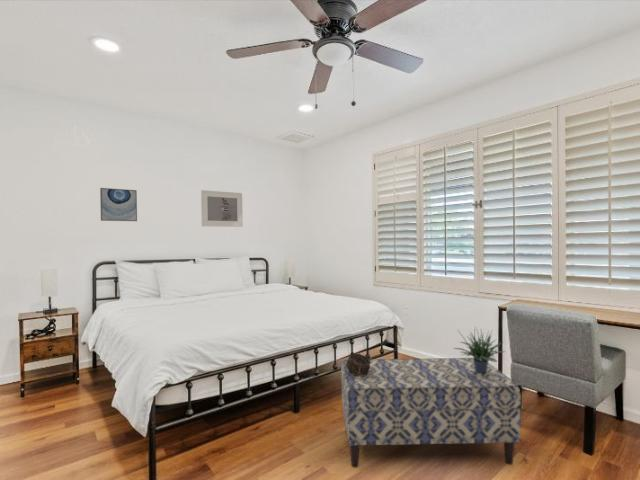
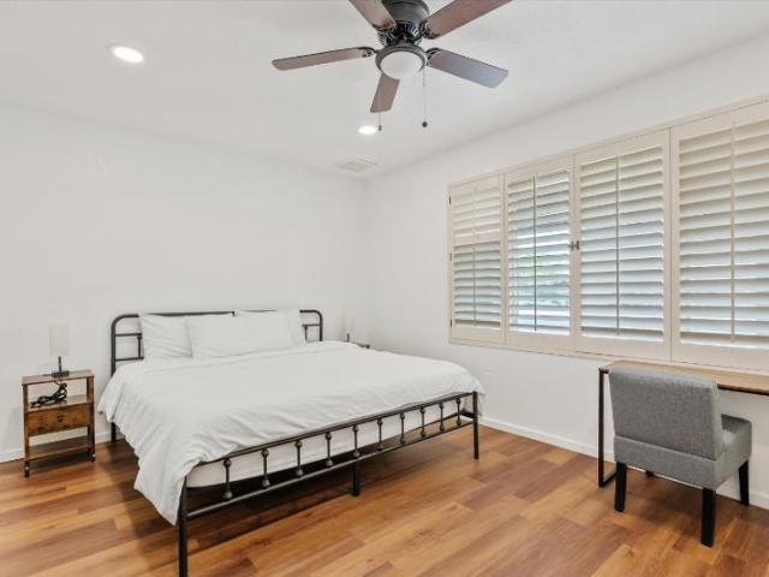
- decorative box [346,351,371,375]
- wall art [99,187,138,222]
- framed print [200,189,243,228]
- bench [340,357,522,469]
- potted plant [452,327,507,374]
